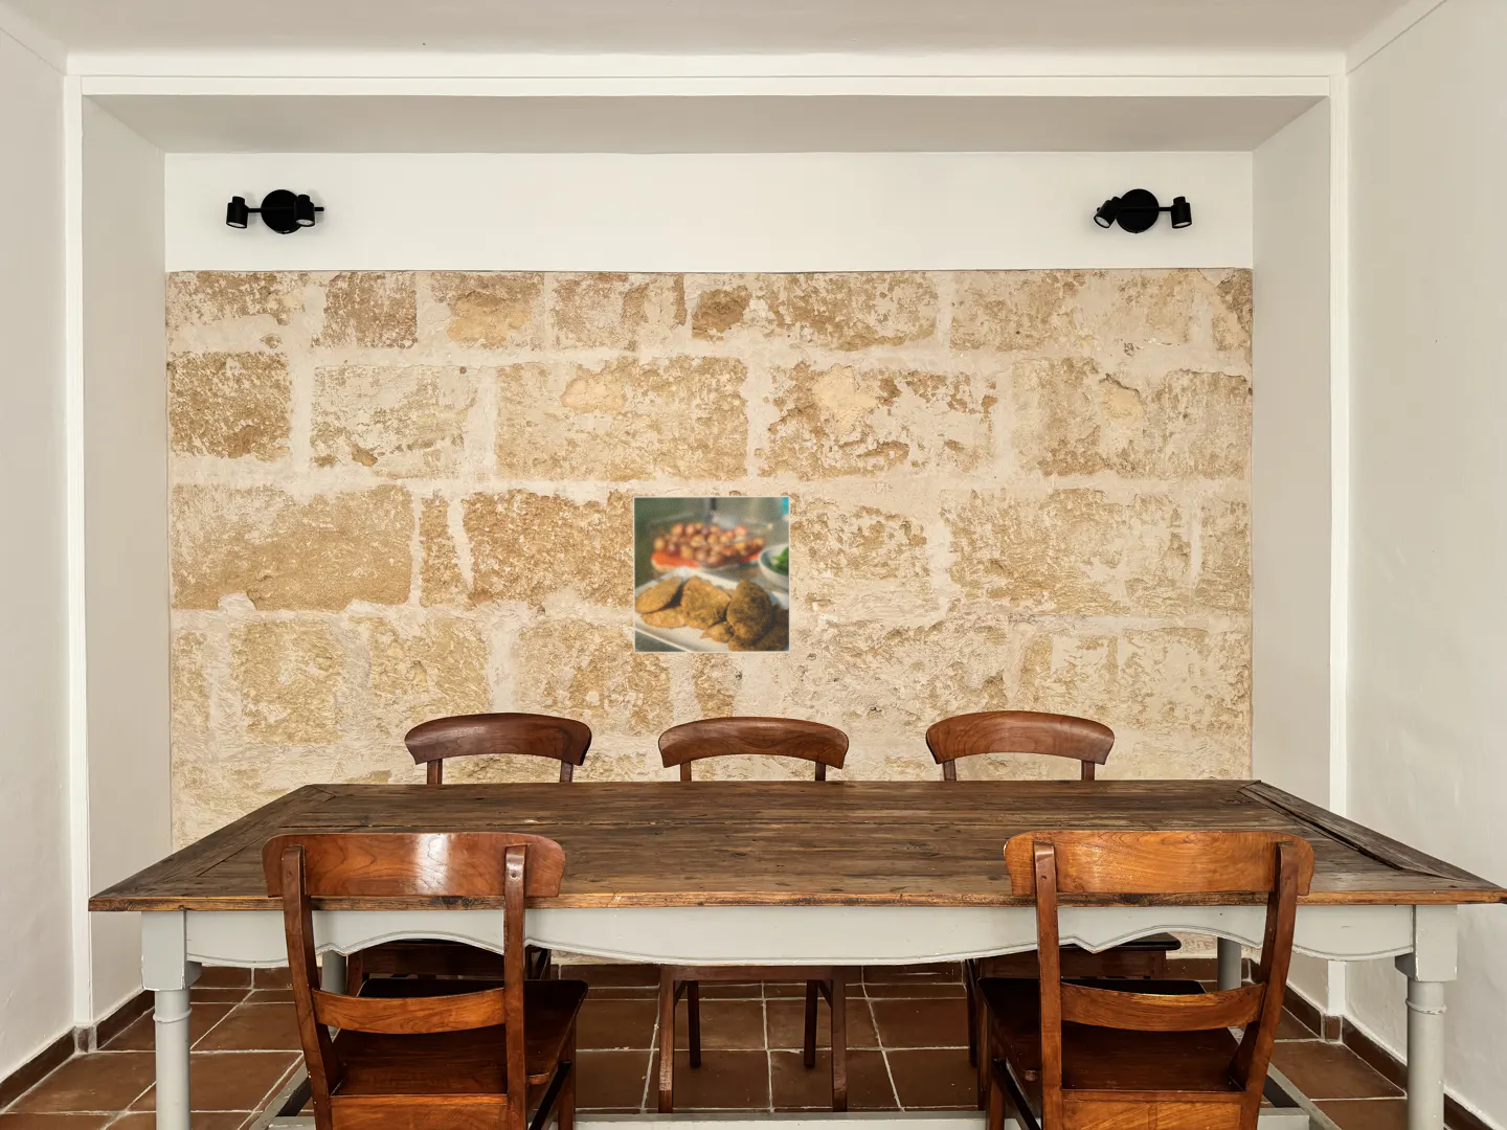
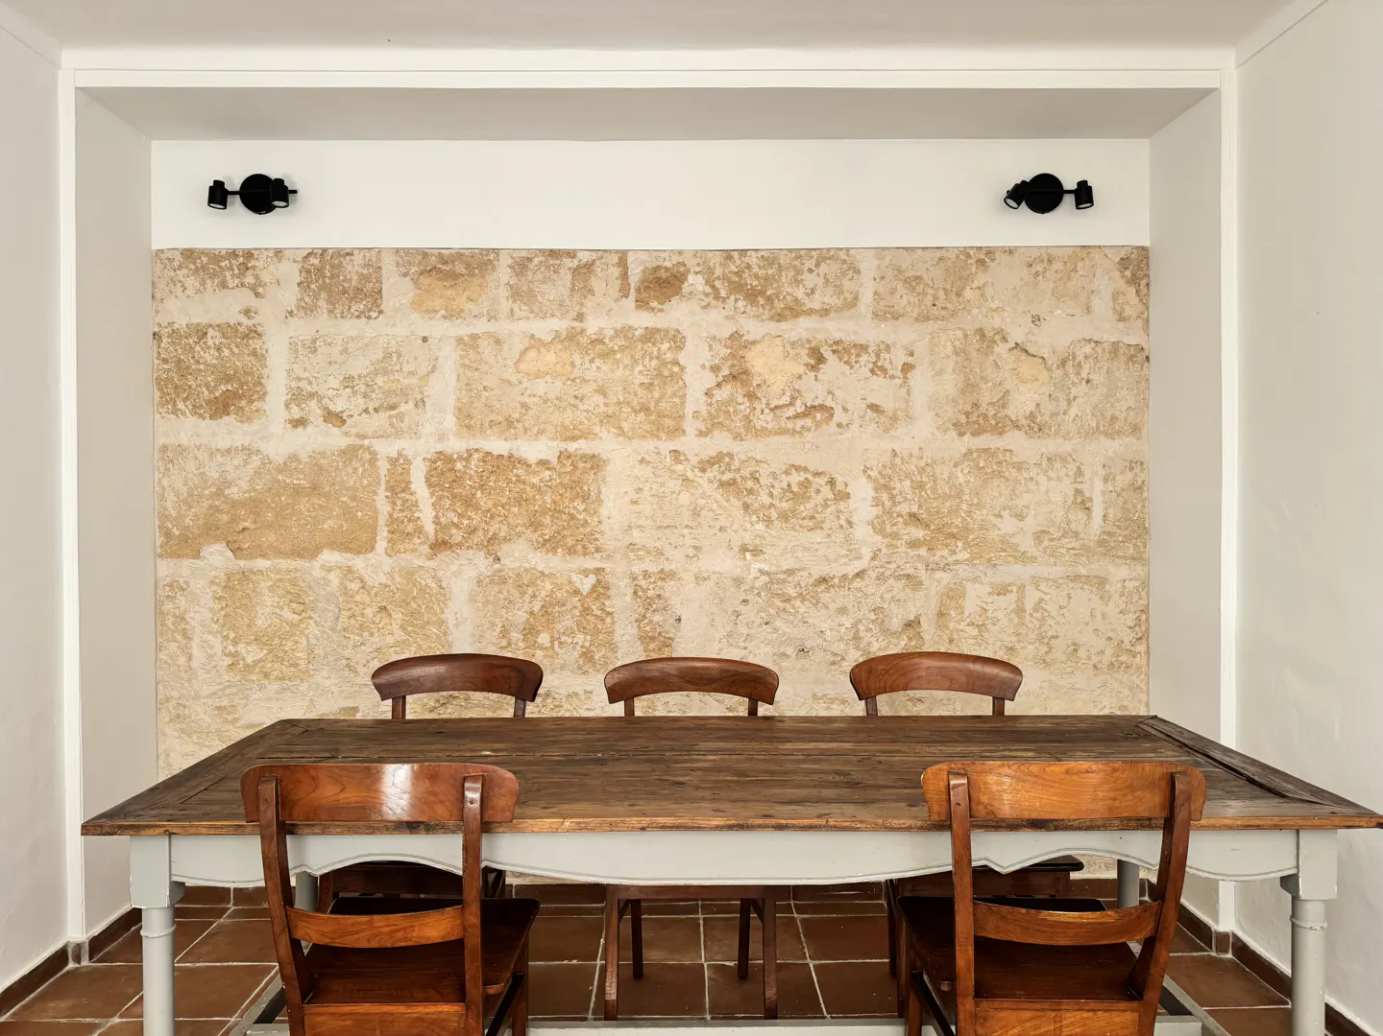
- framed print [632,495,791,654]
